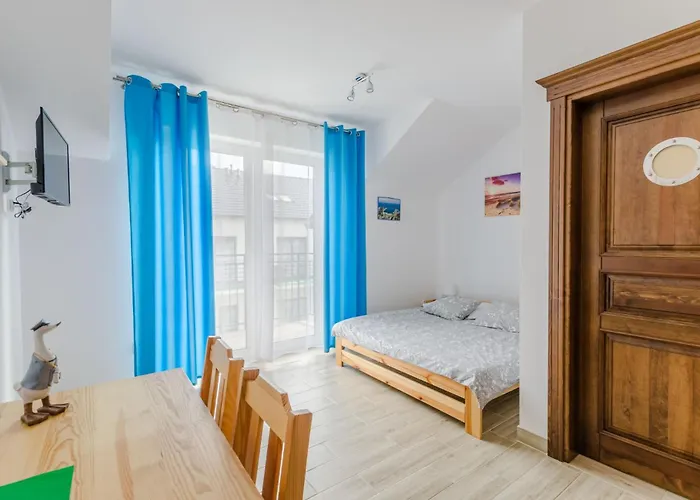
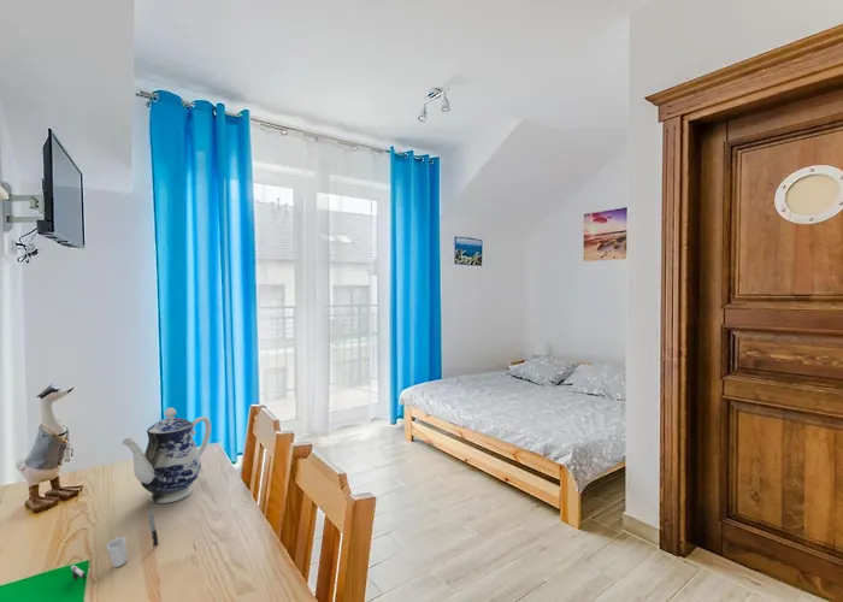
+ teapot [120,407,212,504]
+ cup [70,509,159,580]
